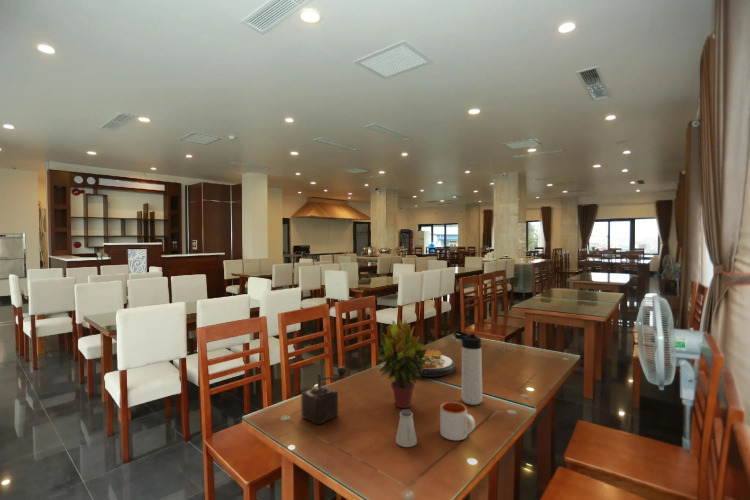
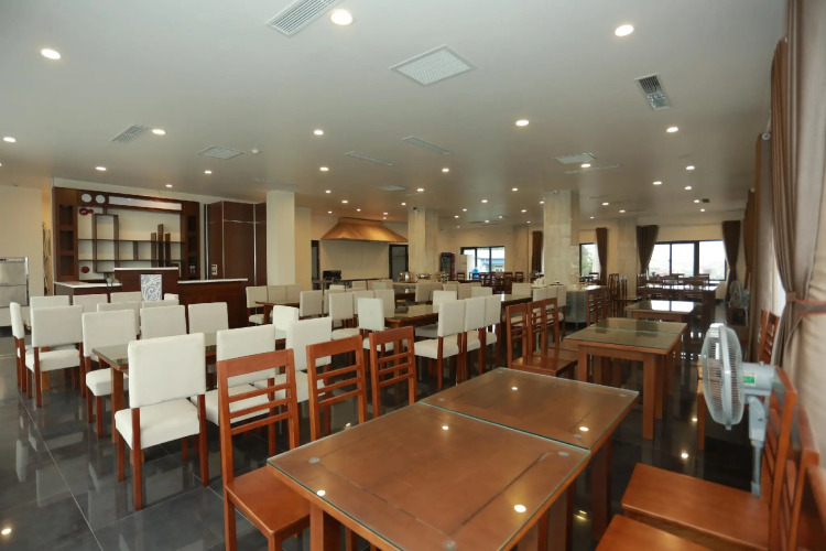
- plate [416,348,456,378]
- mug [439,401,476,441]
- potted plant [376,317,428,409]
- thermos bottle [452,330,483,406]
- pepper mill [300,365,348,426]
- saltshaker [395,408,418,448]
